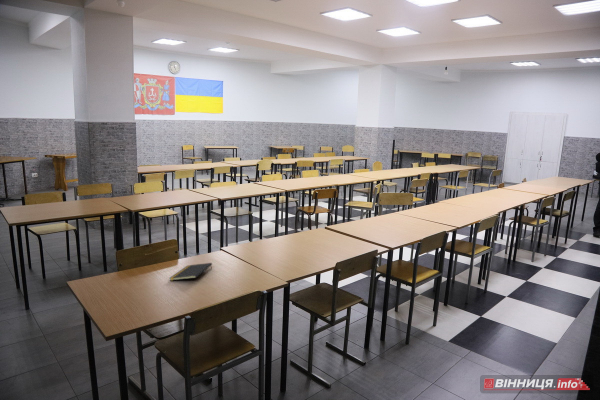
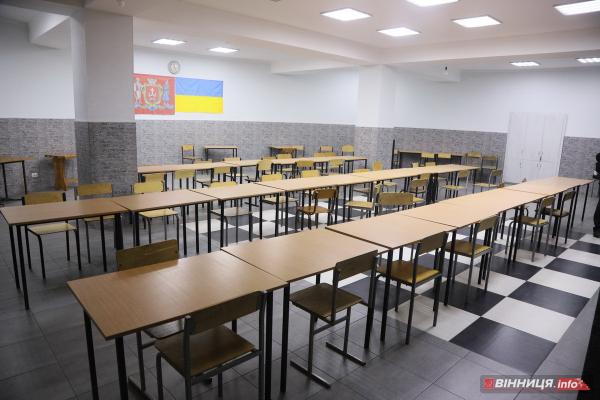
- notepad [169,262,213,281]
